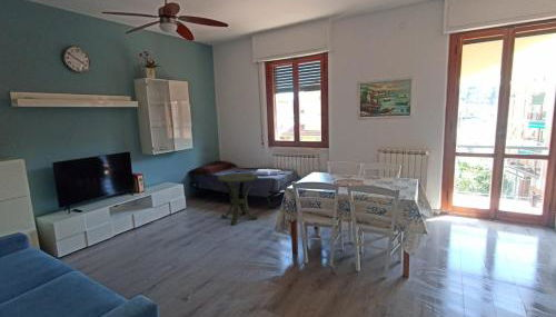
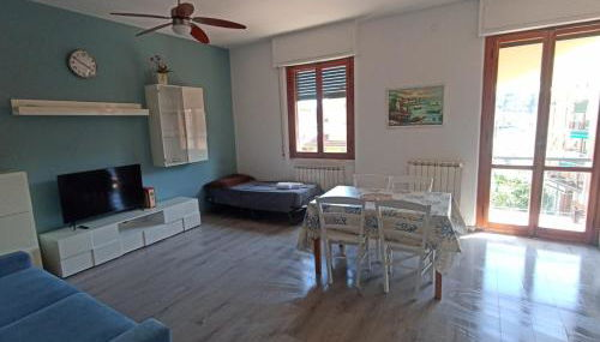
- side table [217,171,259,226]
